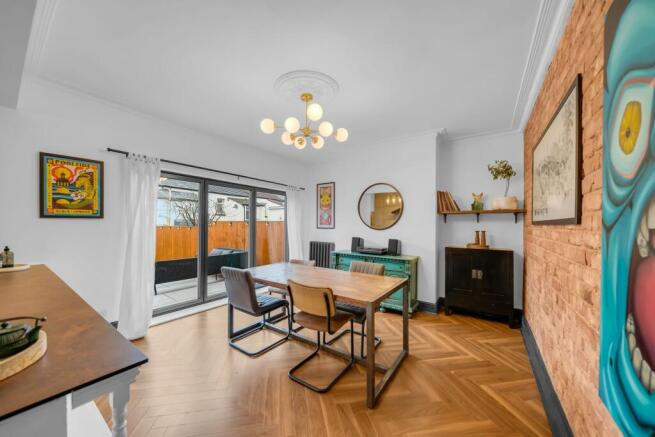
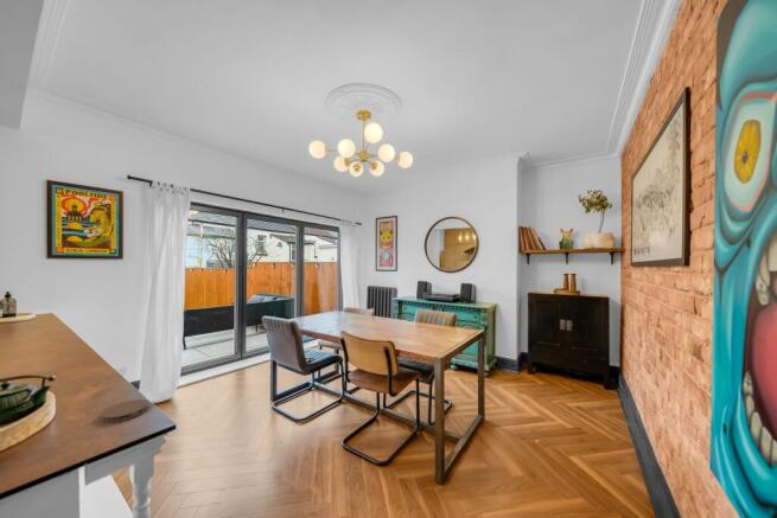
+ coaster [100,398,149,424]
